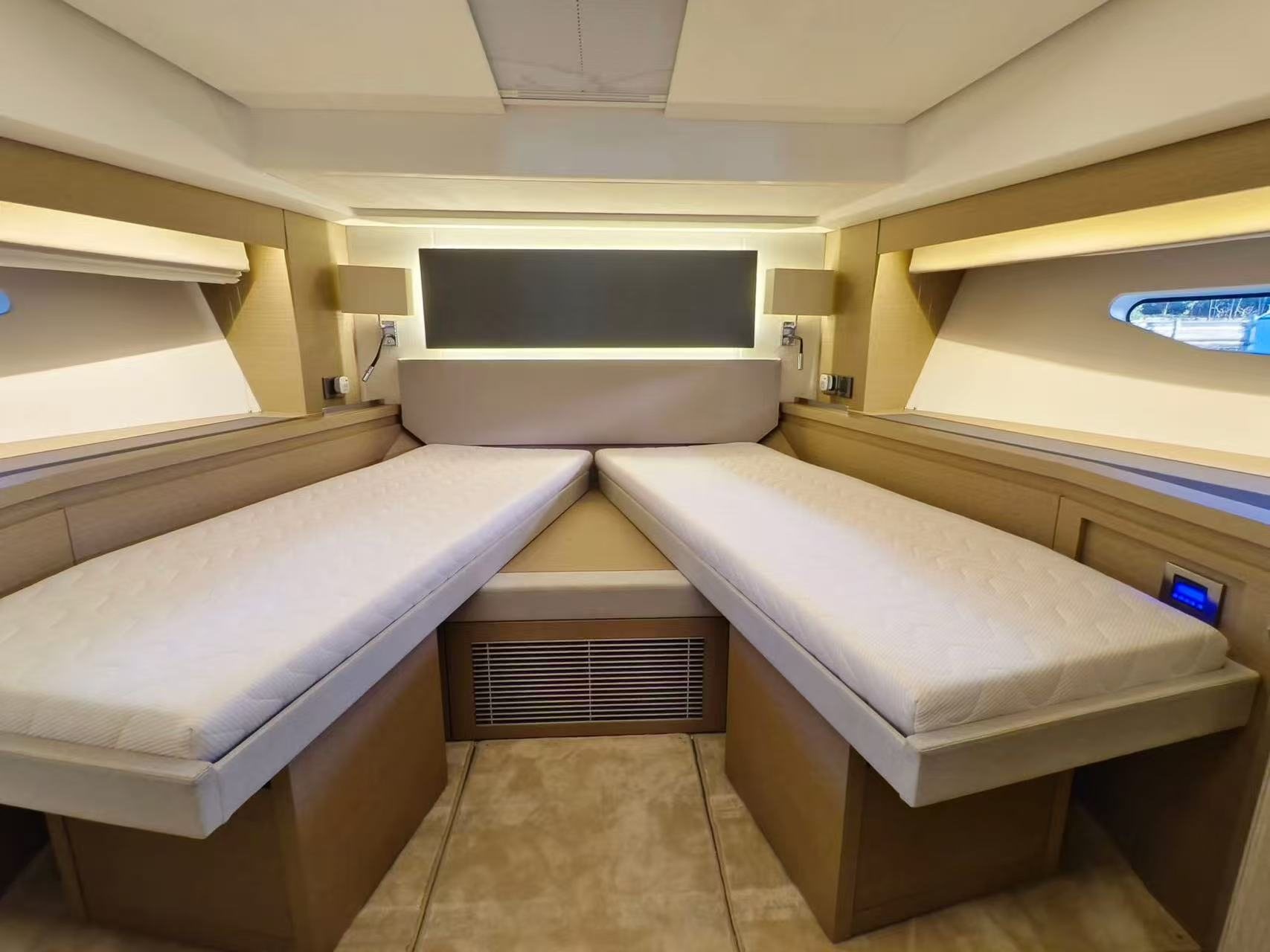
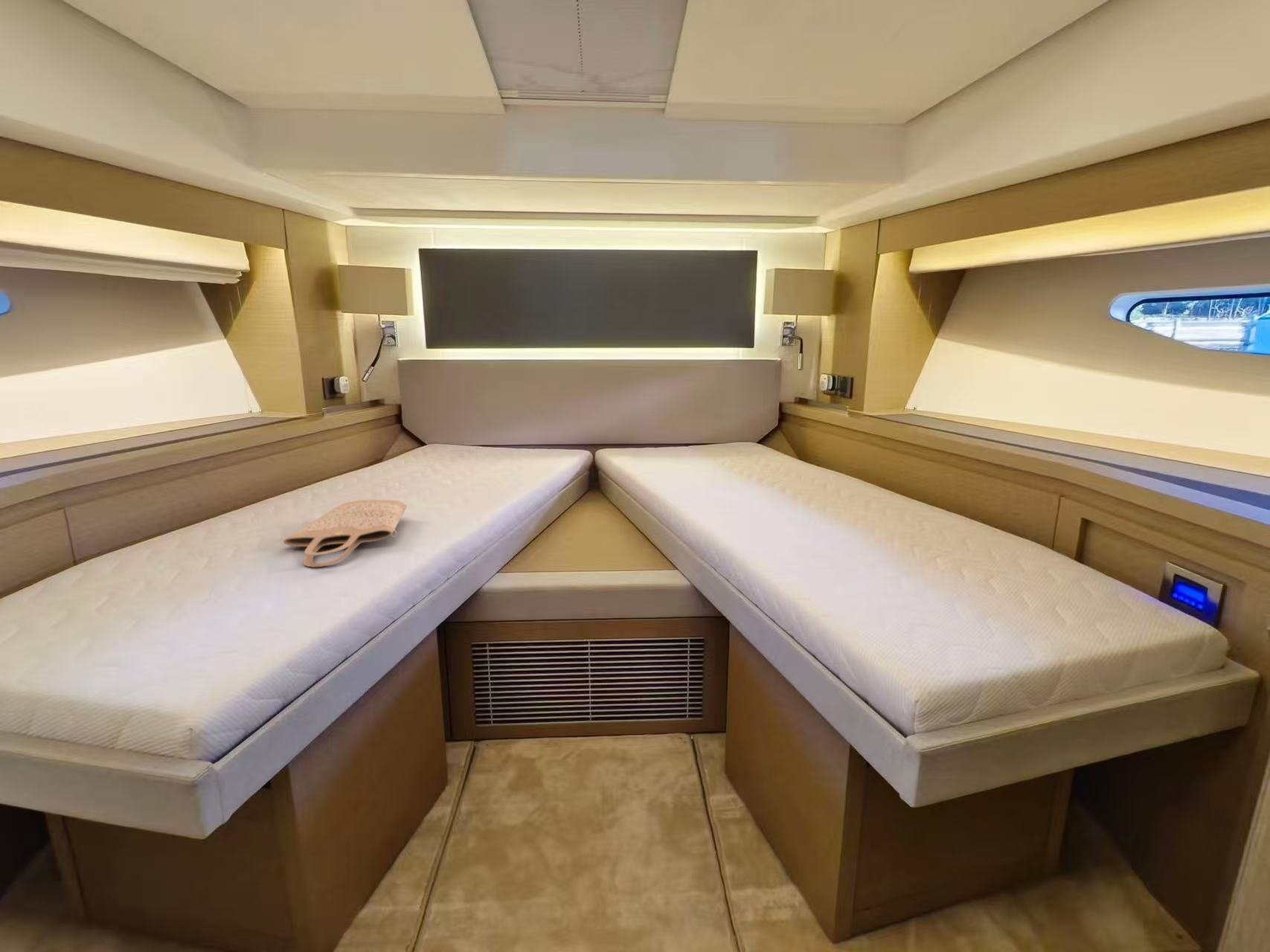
+ shopping bag [279,499,407,568]
